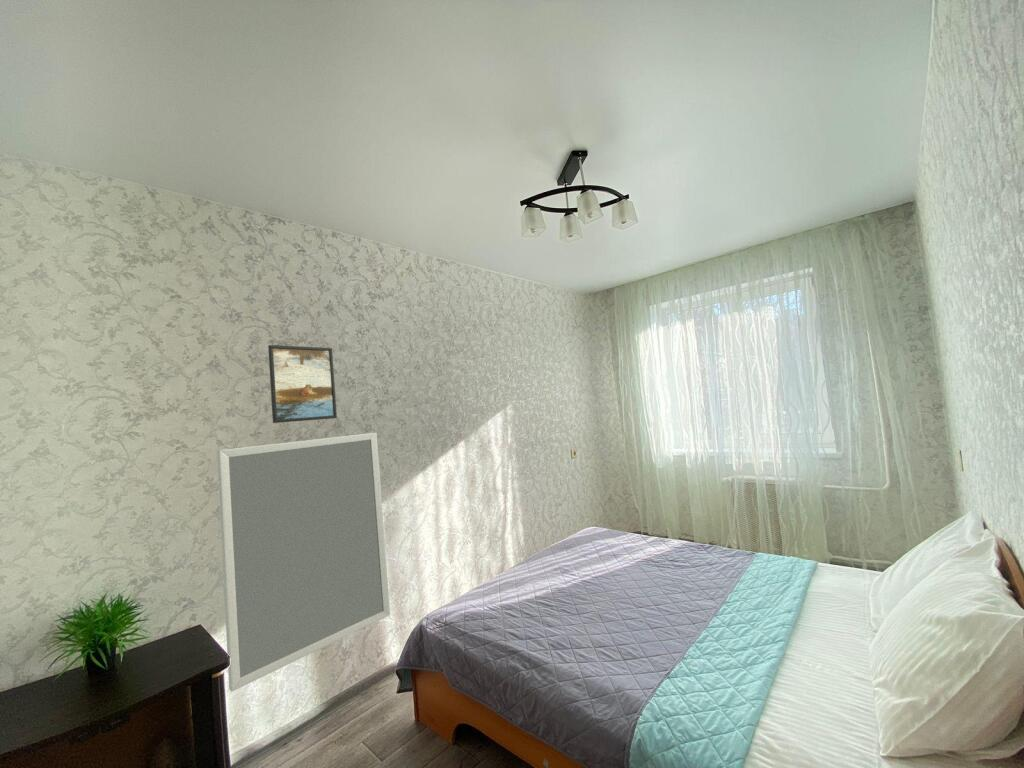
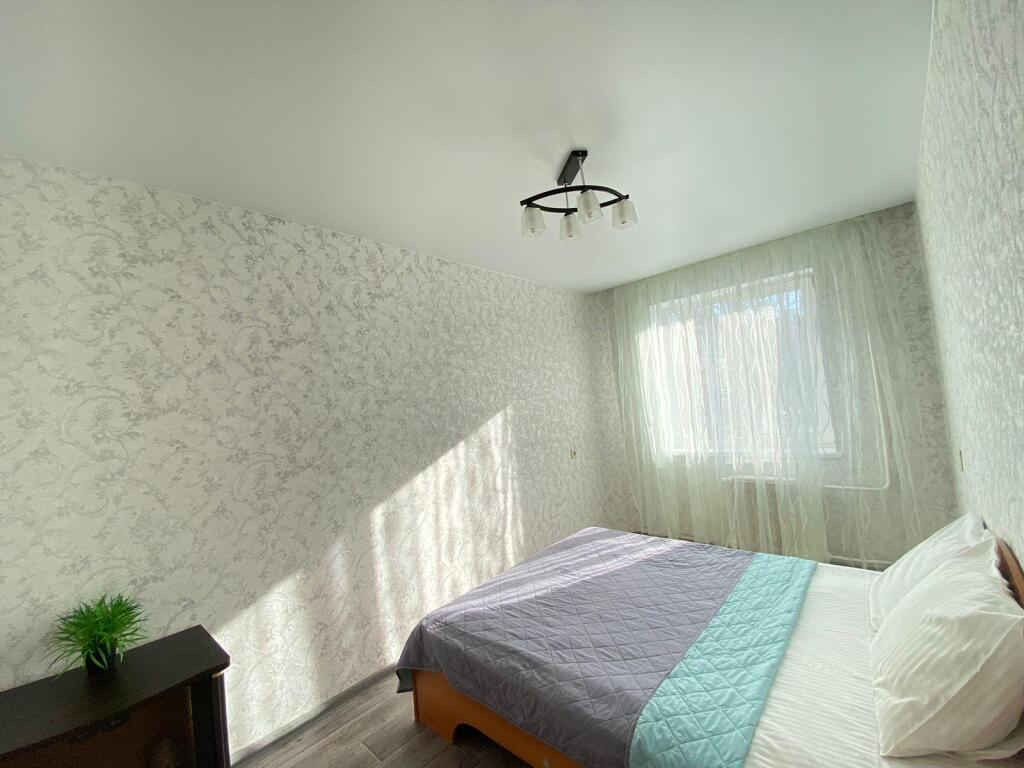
- home mirror [216,432,391,692]
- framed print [267,344,338,424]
